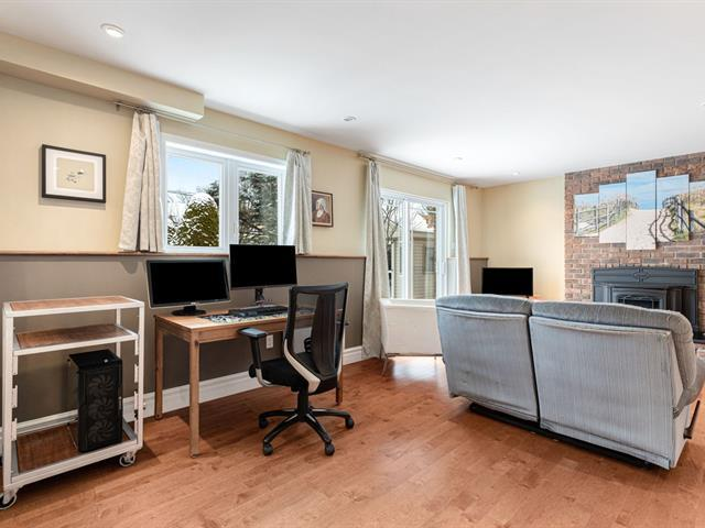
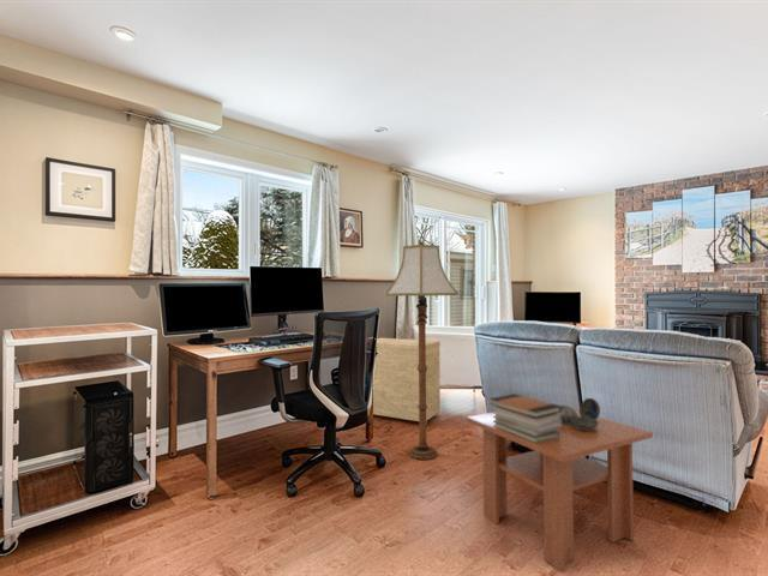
+ decorative bowl [560,397,601,431]
+ floor lamp [384,239,460,461]
+ coffee table [466,409,654,572]
+ side table [372,337,442,426]
+ book stack [488,392,562,443]
